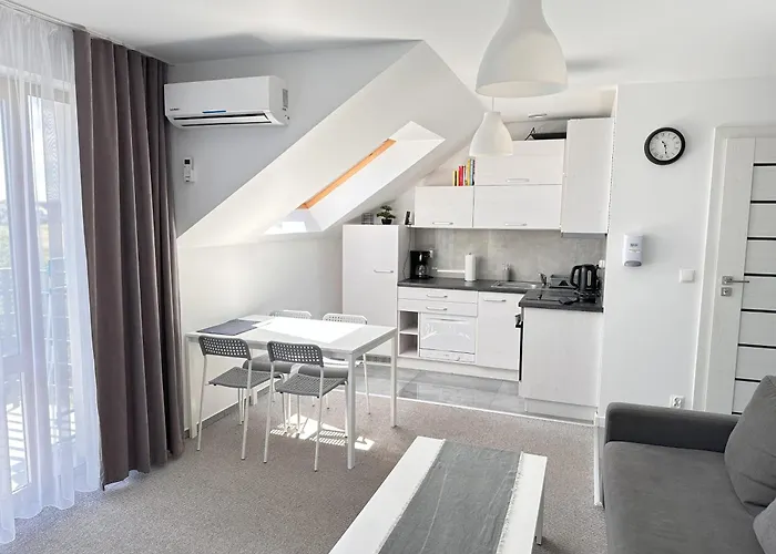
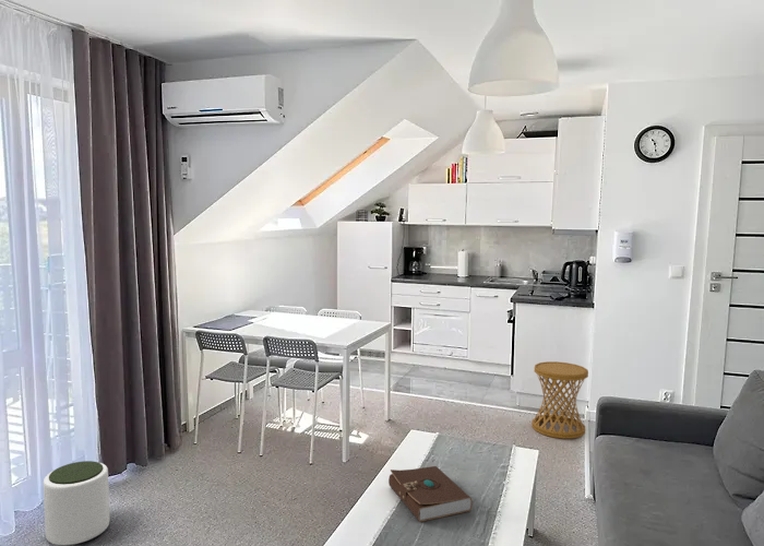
+ side table [530,360,589,440]
+ plant pot [43,460,110,546]
+ book [387,465,474,523]
